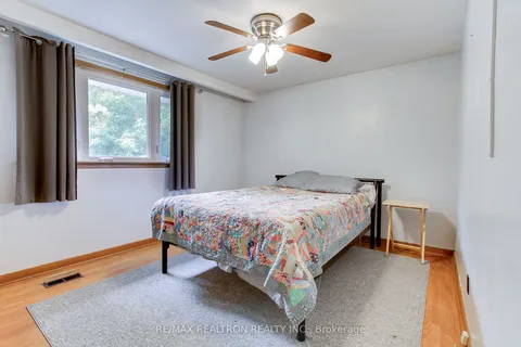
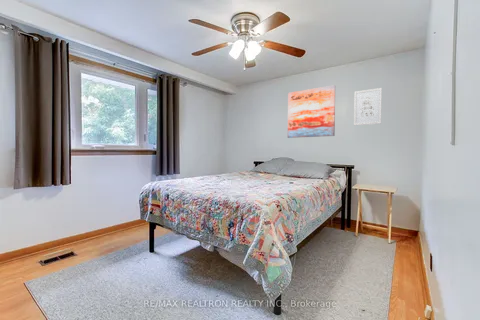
+ wall art [287,84,336,139]
+ wall art [353,87,383,126]
